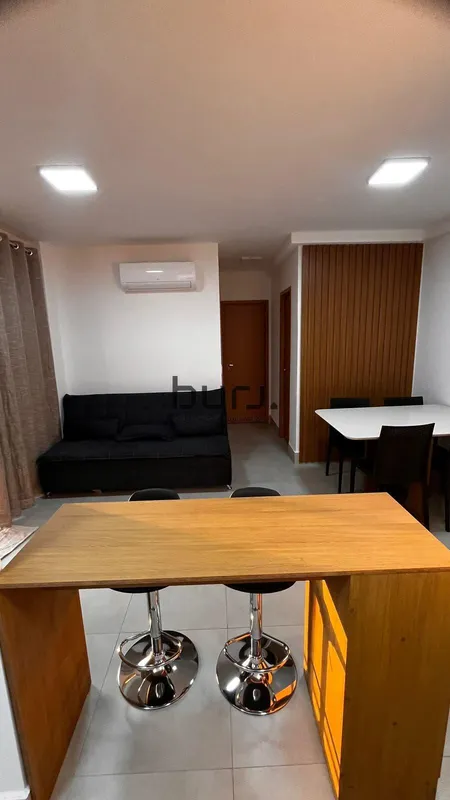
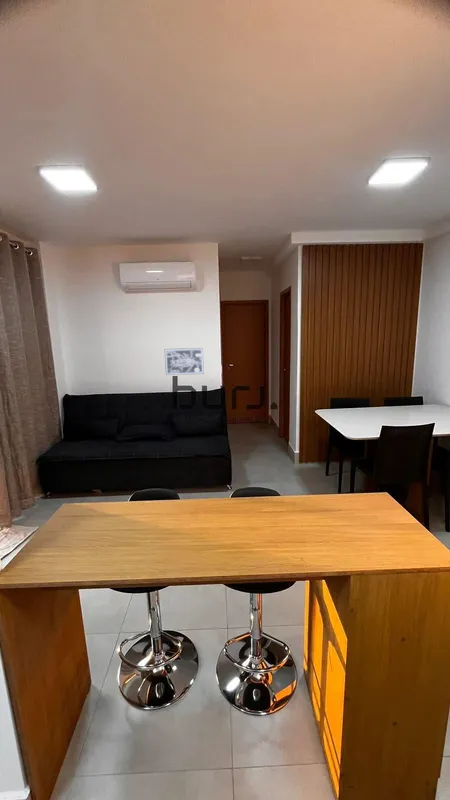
+ wall art [164,347,205,376]
